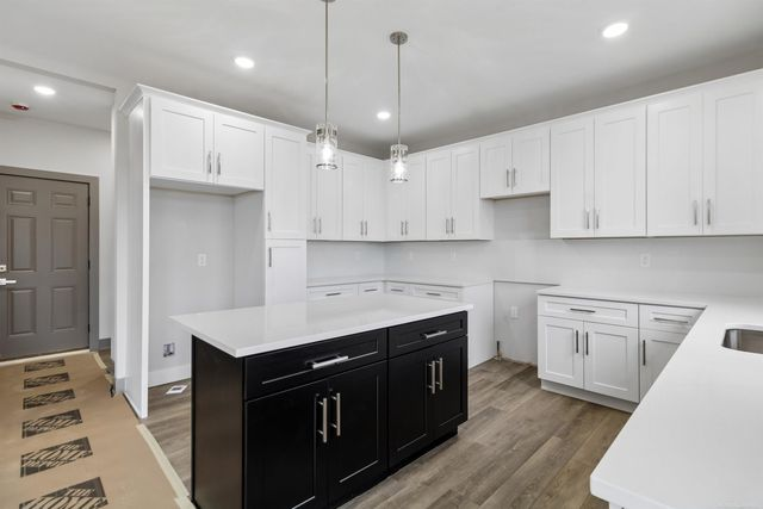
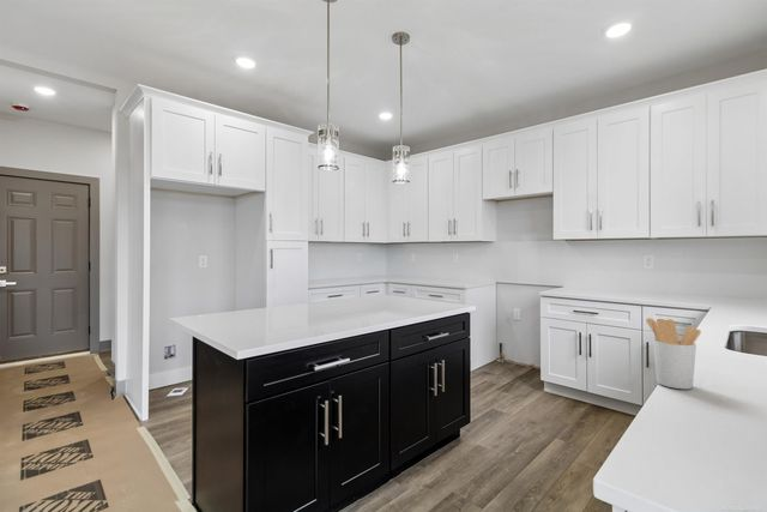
+ utensil holder [645,317,702,390]
